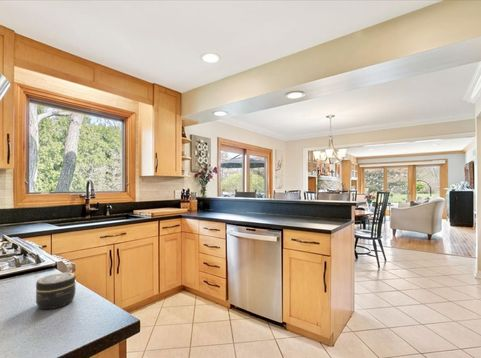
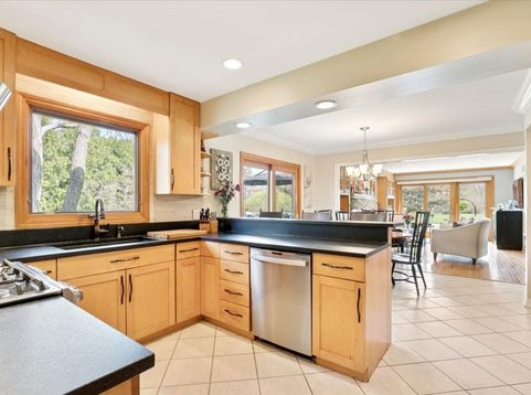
- jar [35,272,77,310]
